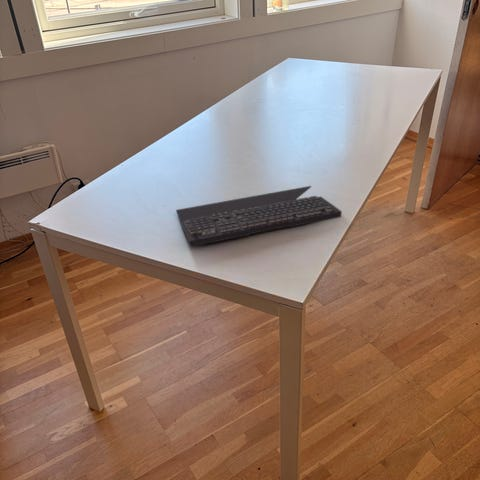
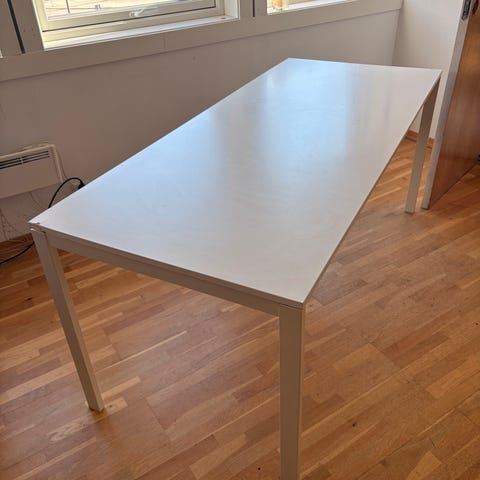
- keyboard [175,185,343,248]
